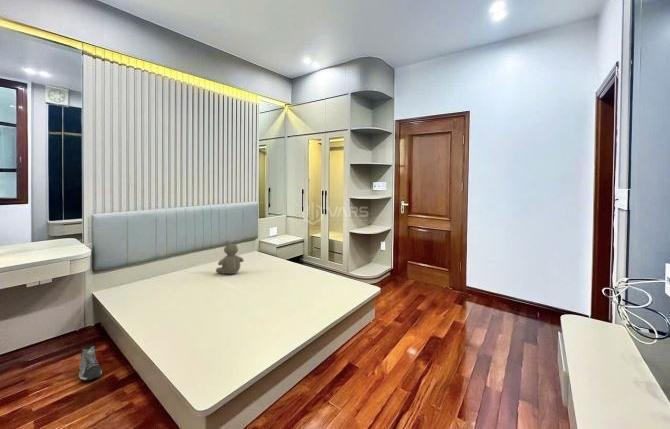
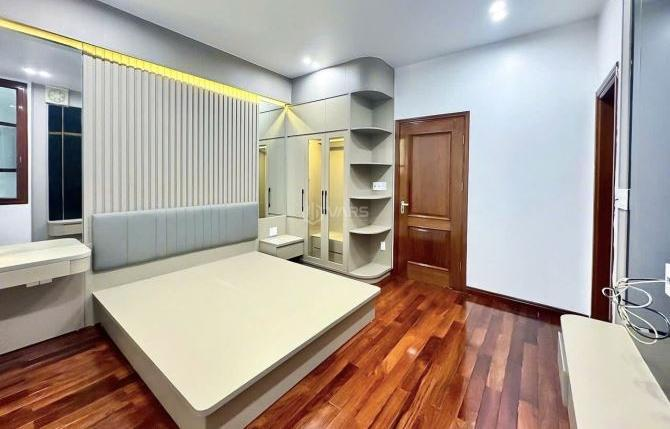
- sneaker [78,345,103,381]
- teddy bear [215,240,245,275]
